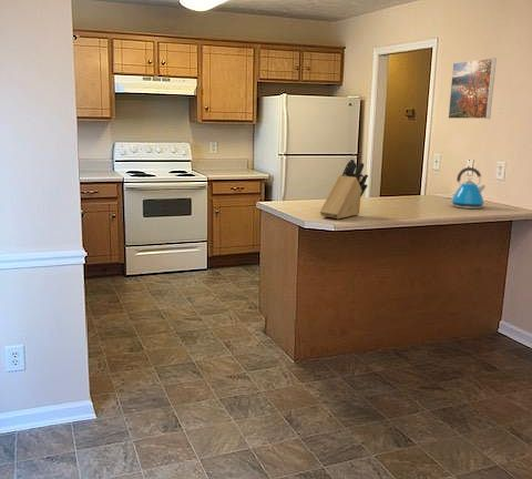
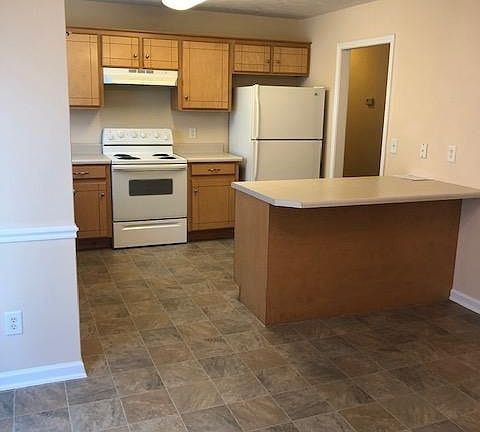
- knife block [319,159,369,220]
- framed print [447,57,498,120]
- kettle [448,166,487,210]
